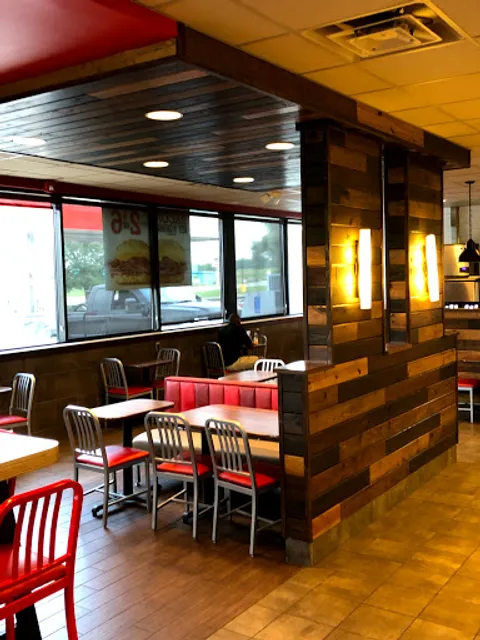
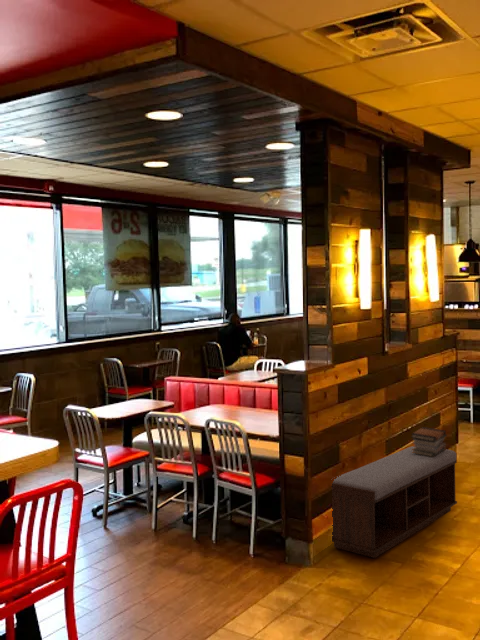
+ bench [330,445,458,559]
+ book stack [410,426,448,457]
